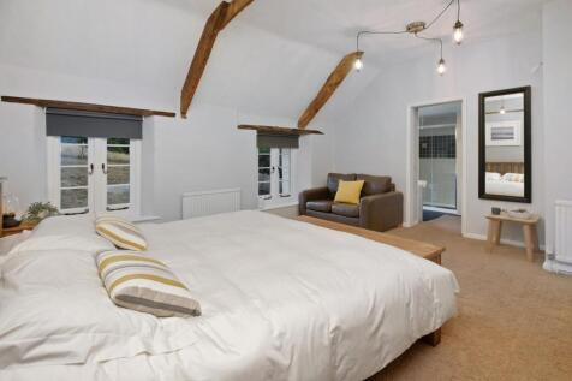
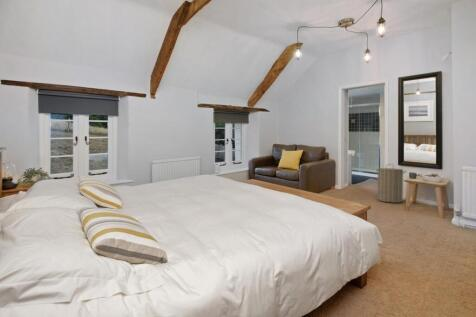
+ laundry hamper [375,163,407,204]
